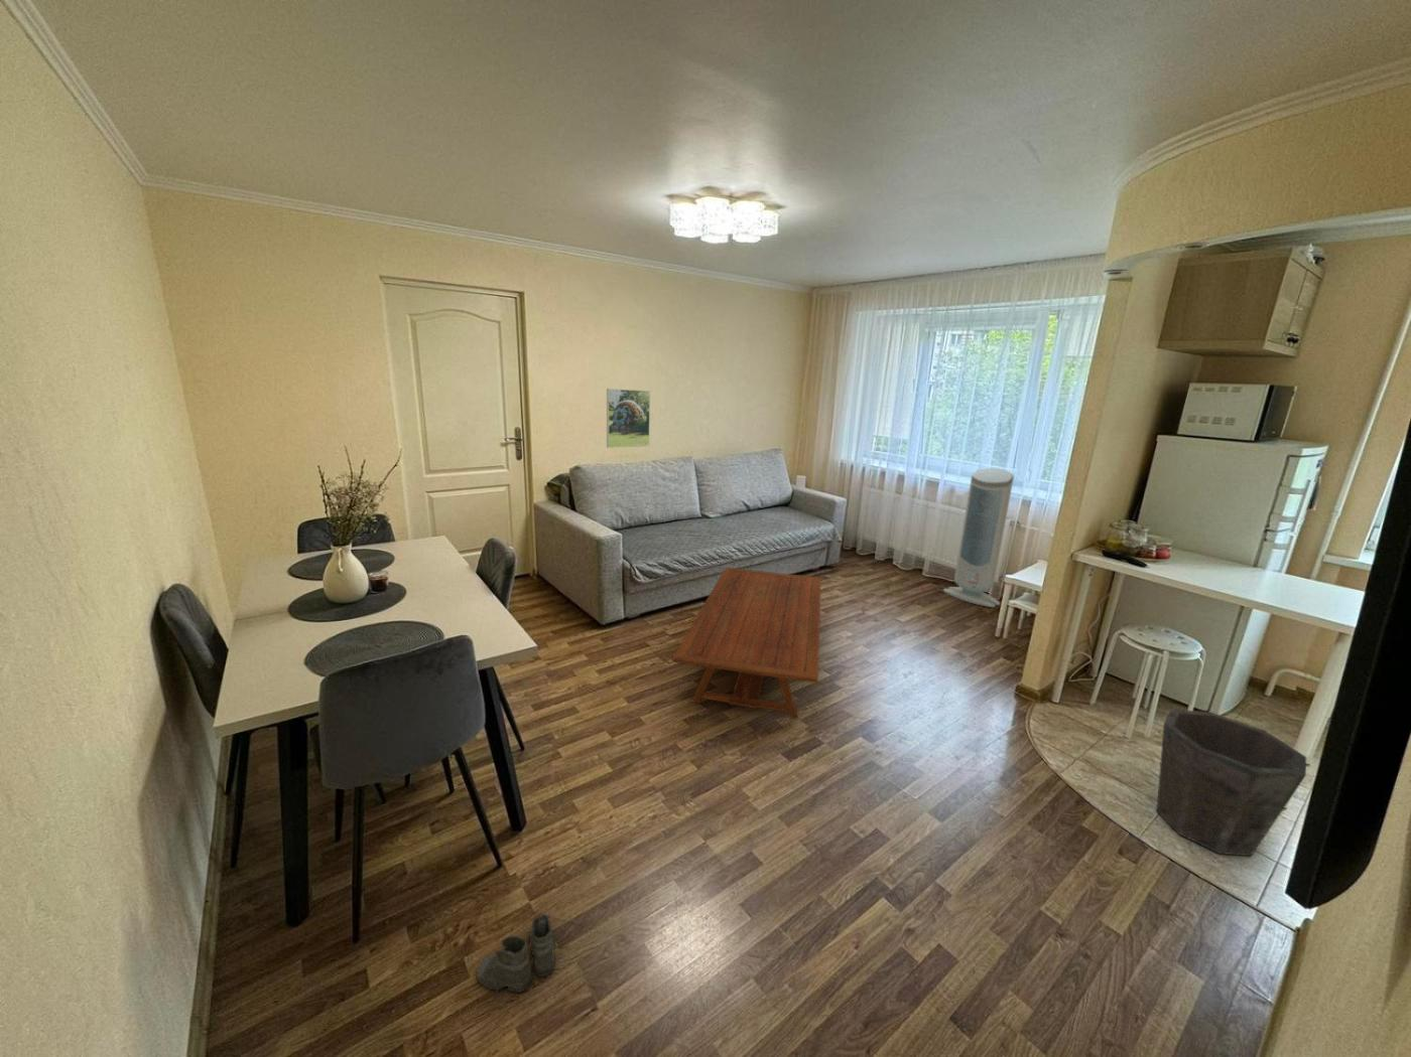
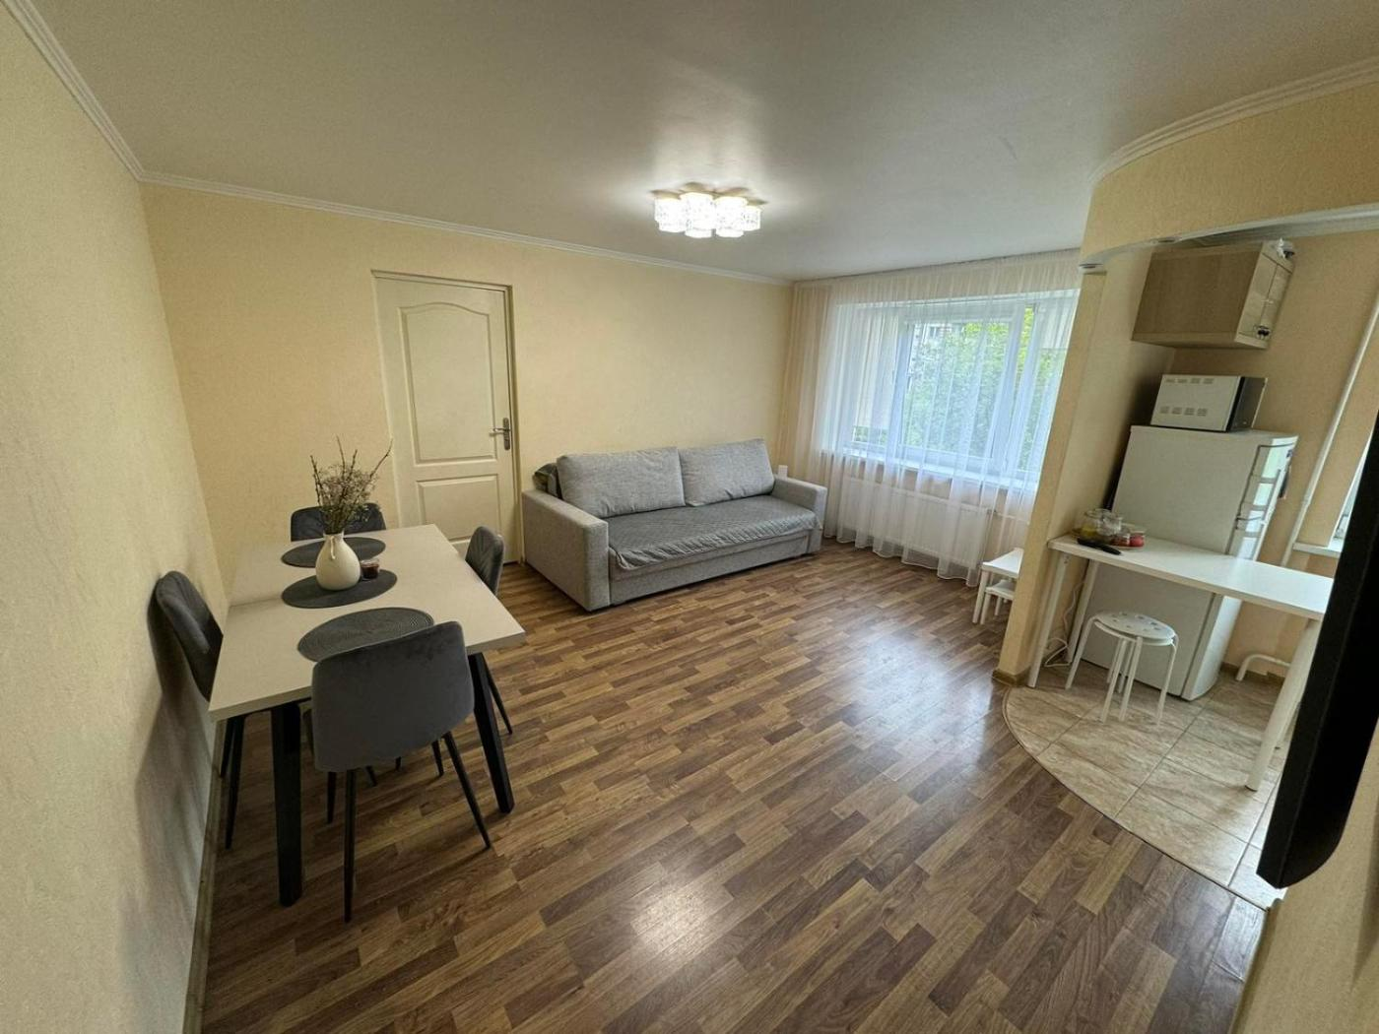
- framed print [606,387,651,449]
- air purifier [942,467,1014,608]
- boots [476,913,570,1009]
- coffee table [671,566,822,719]
- waste bin [1155,708,1308,857]
